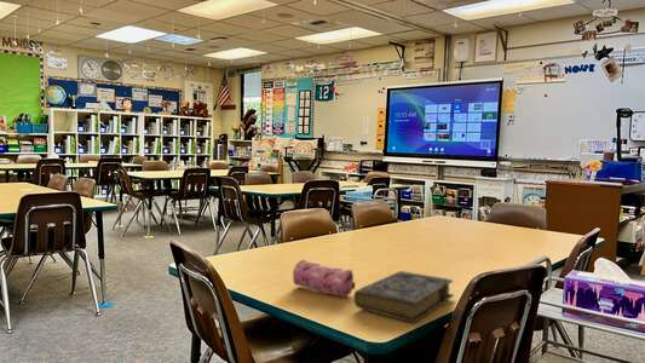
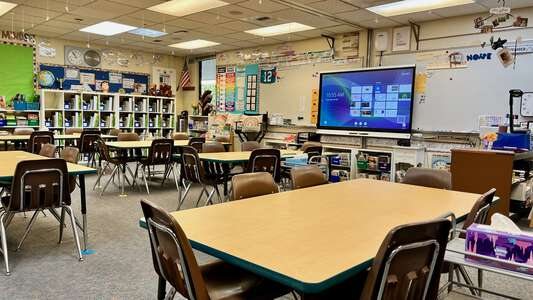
- book [352,270,455,324]
- pencil case [292,259,357,298]
